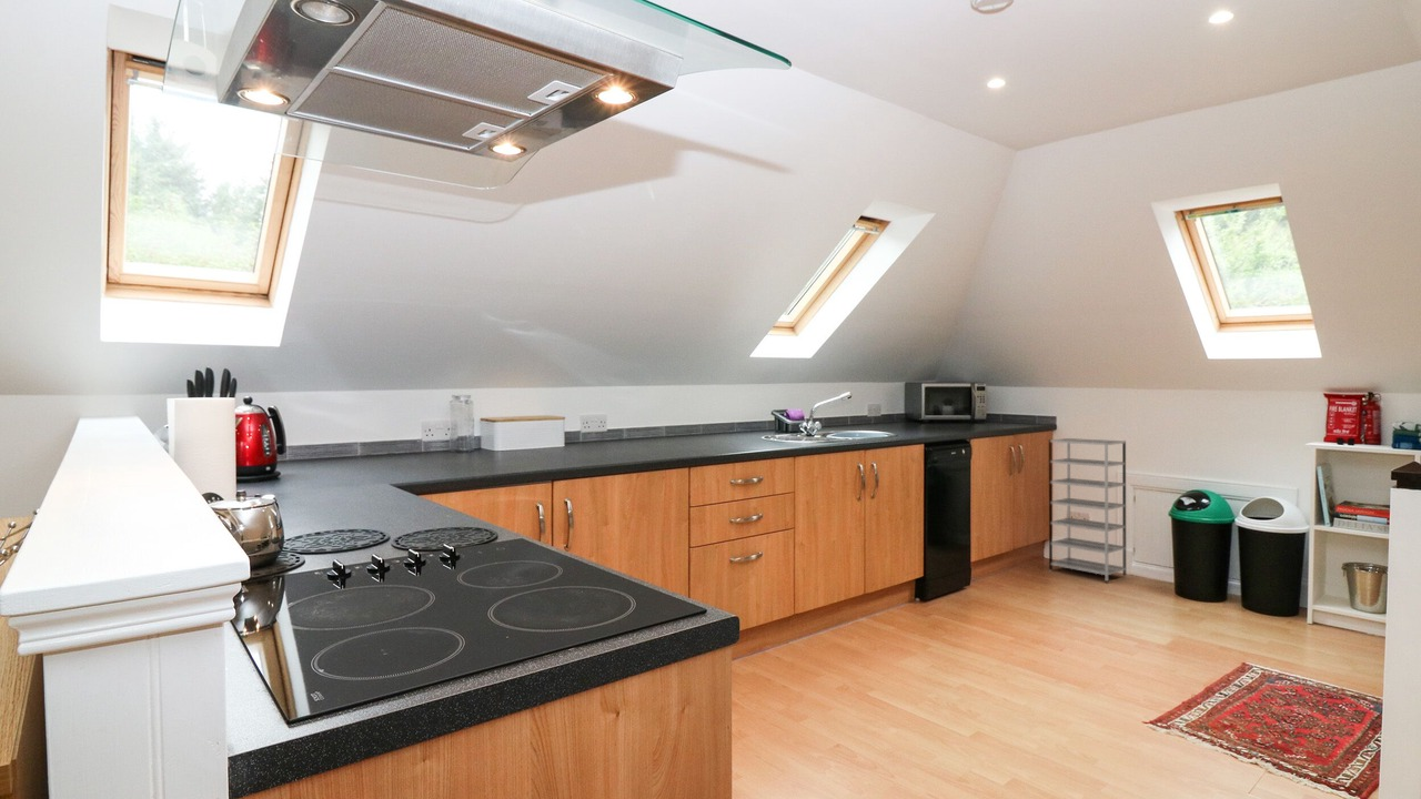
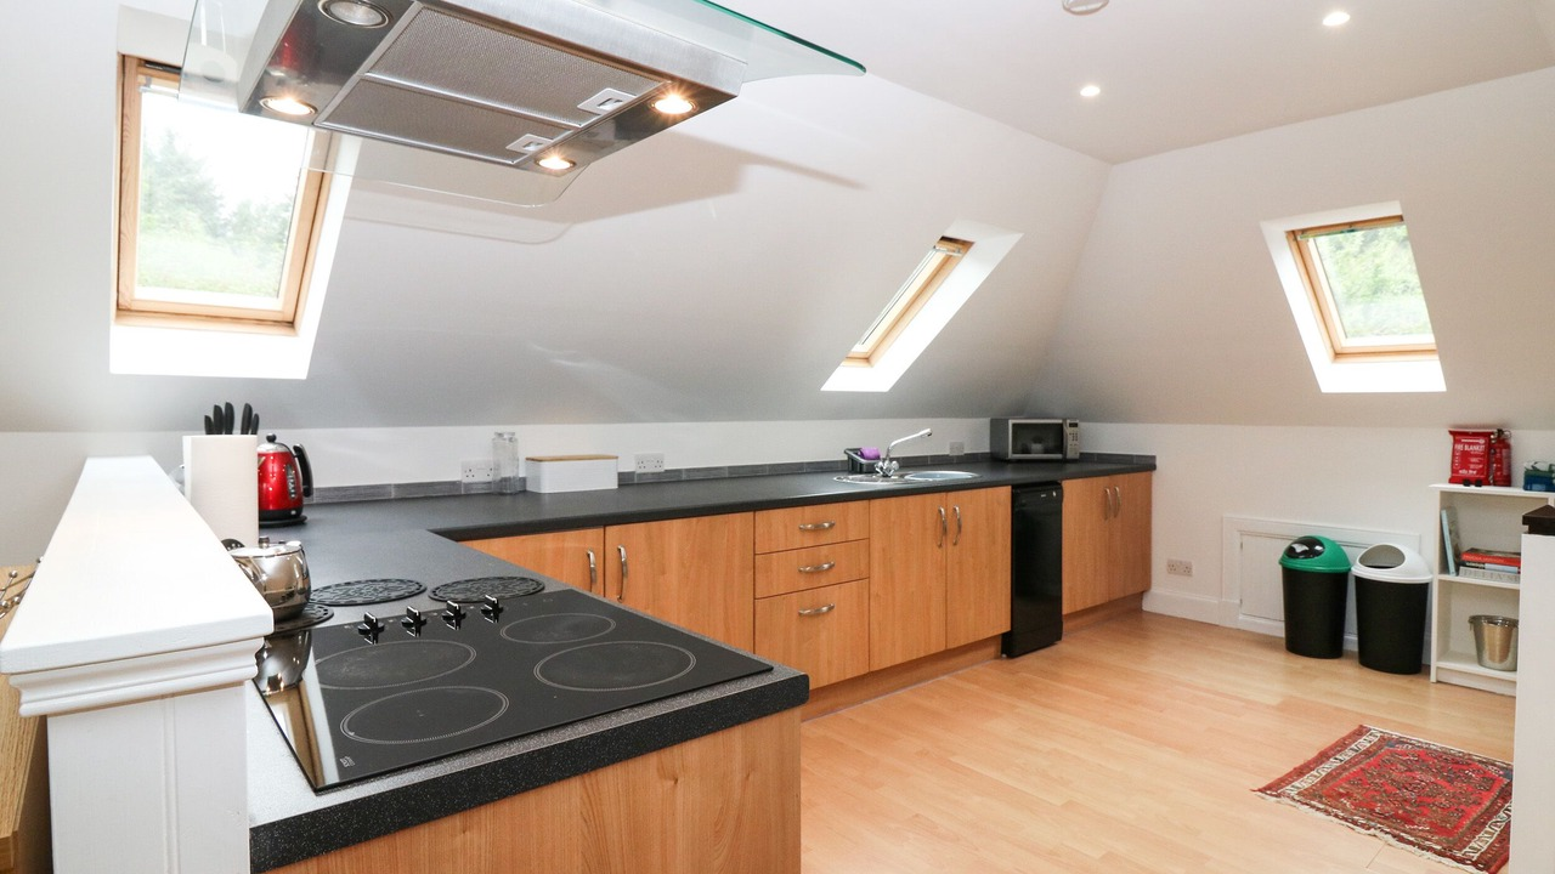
- shelving unit [1048,437,1127,584]
